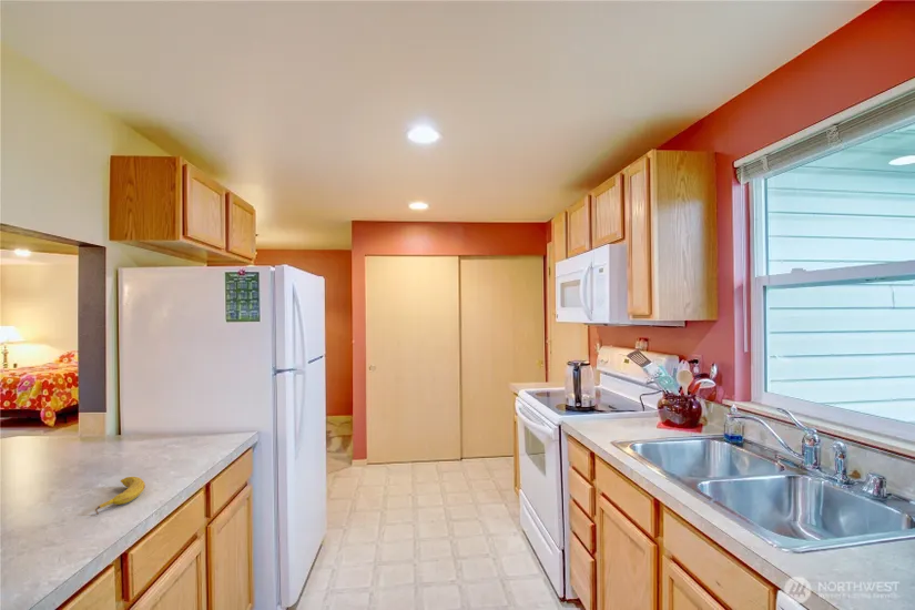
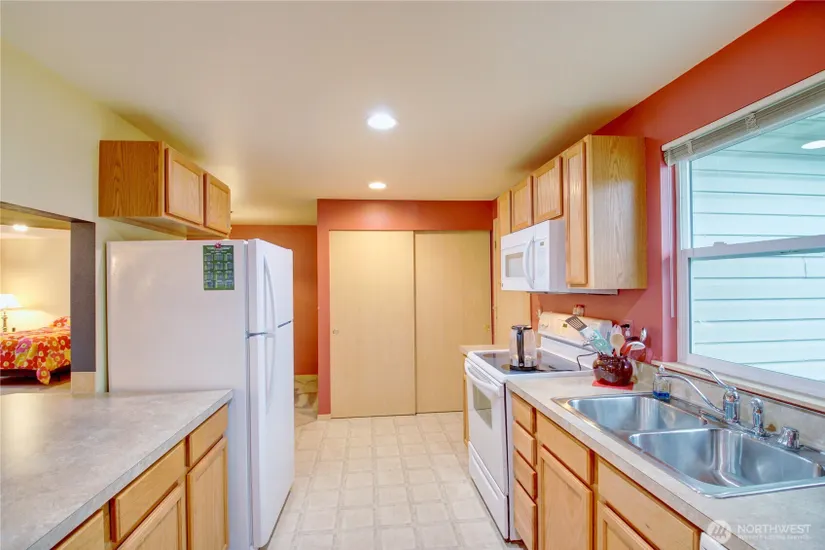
- fruit [94,476,146,516]
